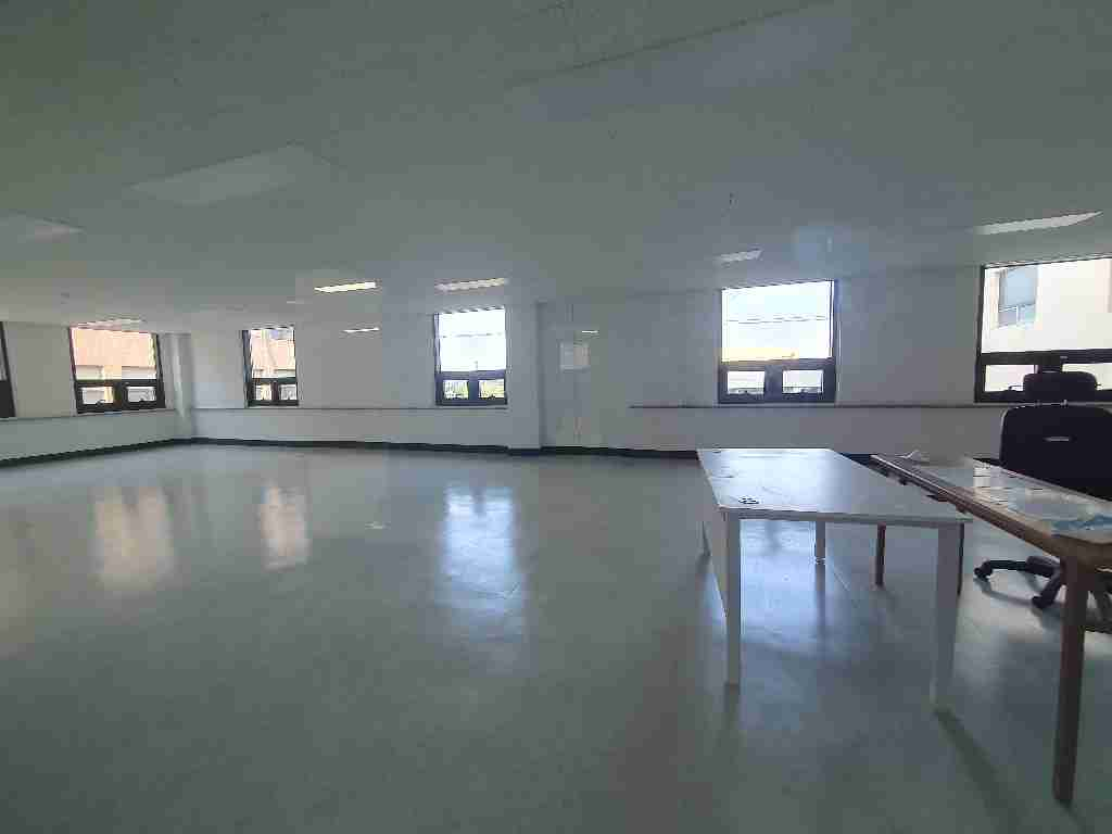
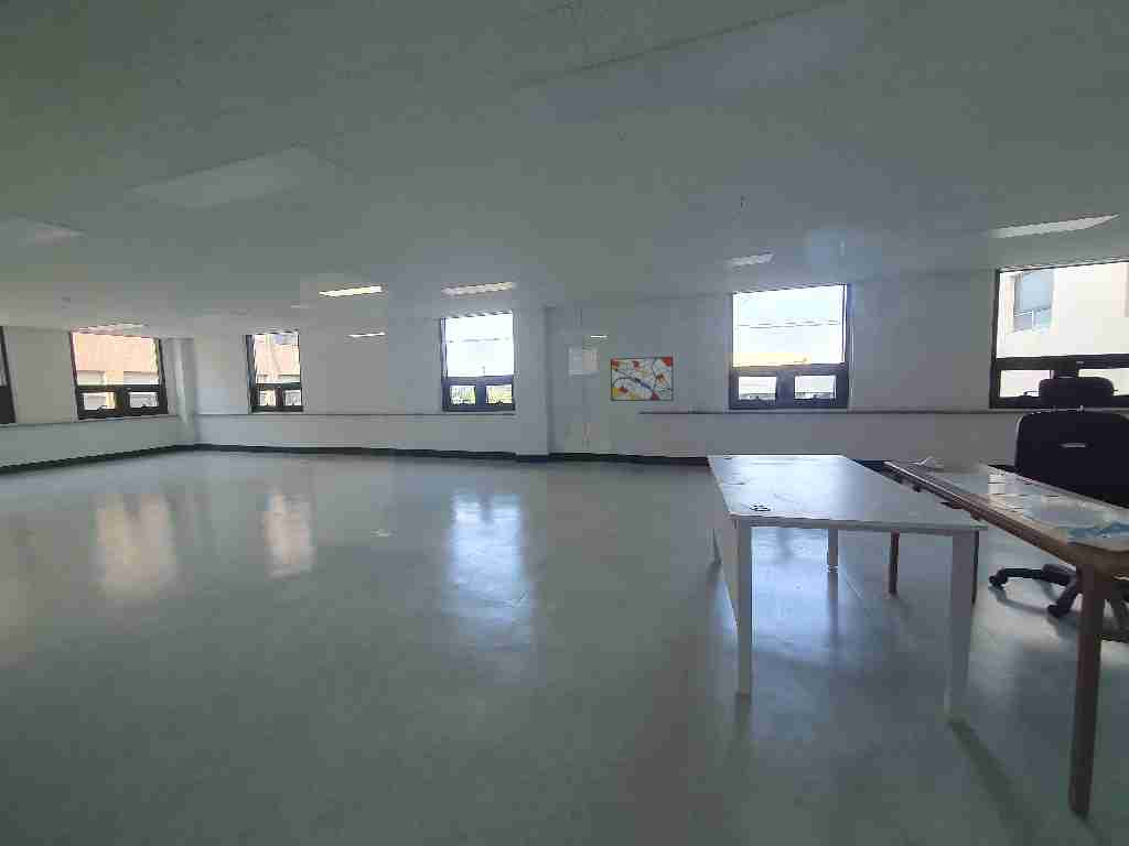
+ wall art [610,356,674,402]
